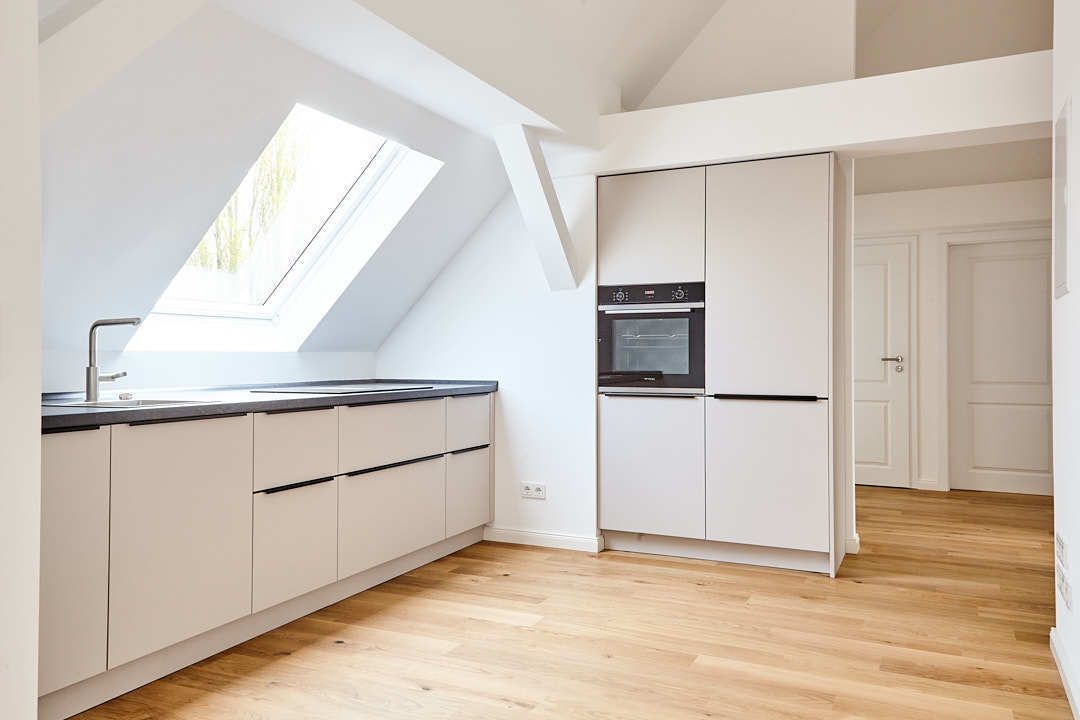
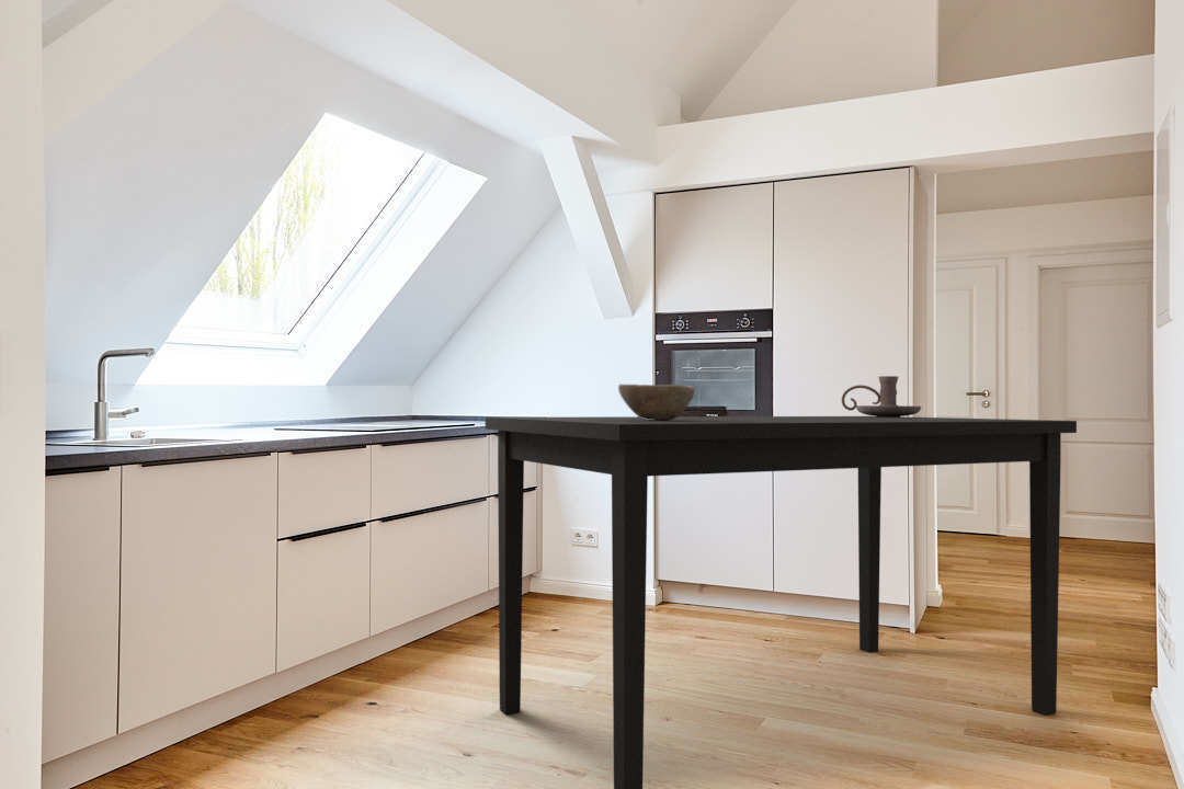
+ candle holder [841,375,922,418]
+ dining table [485,415,1078,789]
+ bowl [617,384,696,421]
